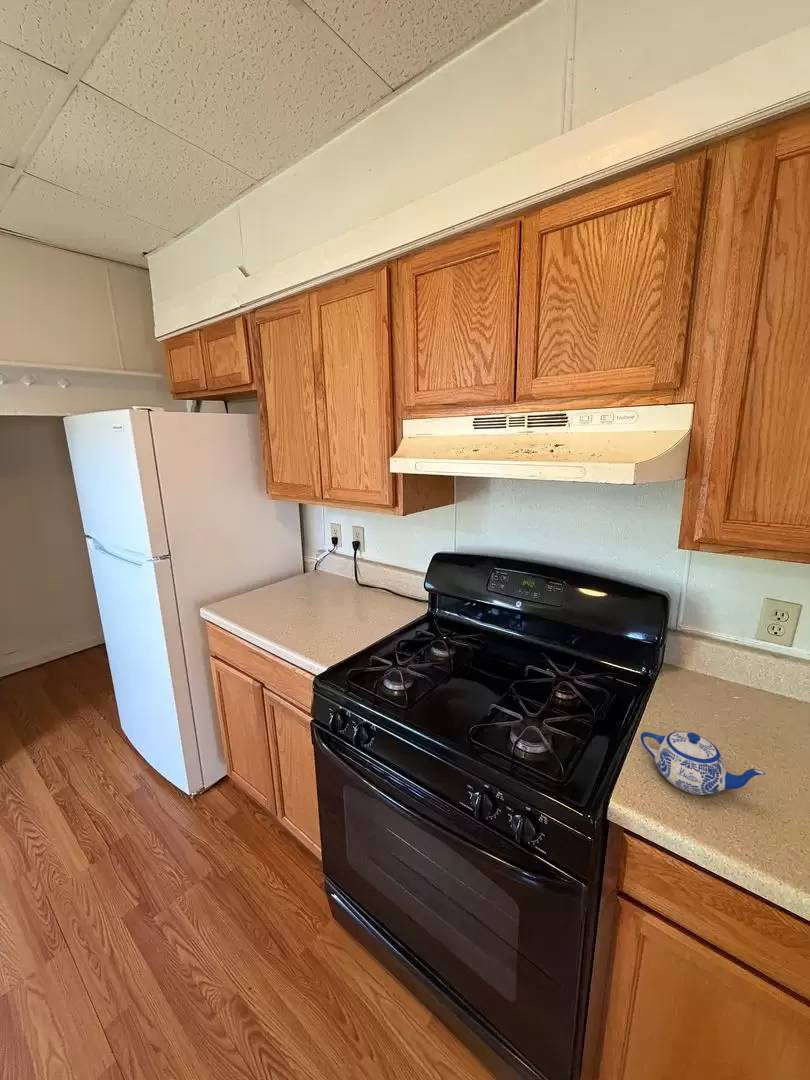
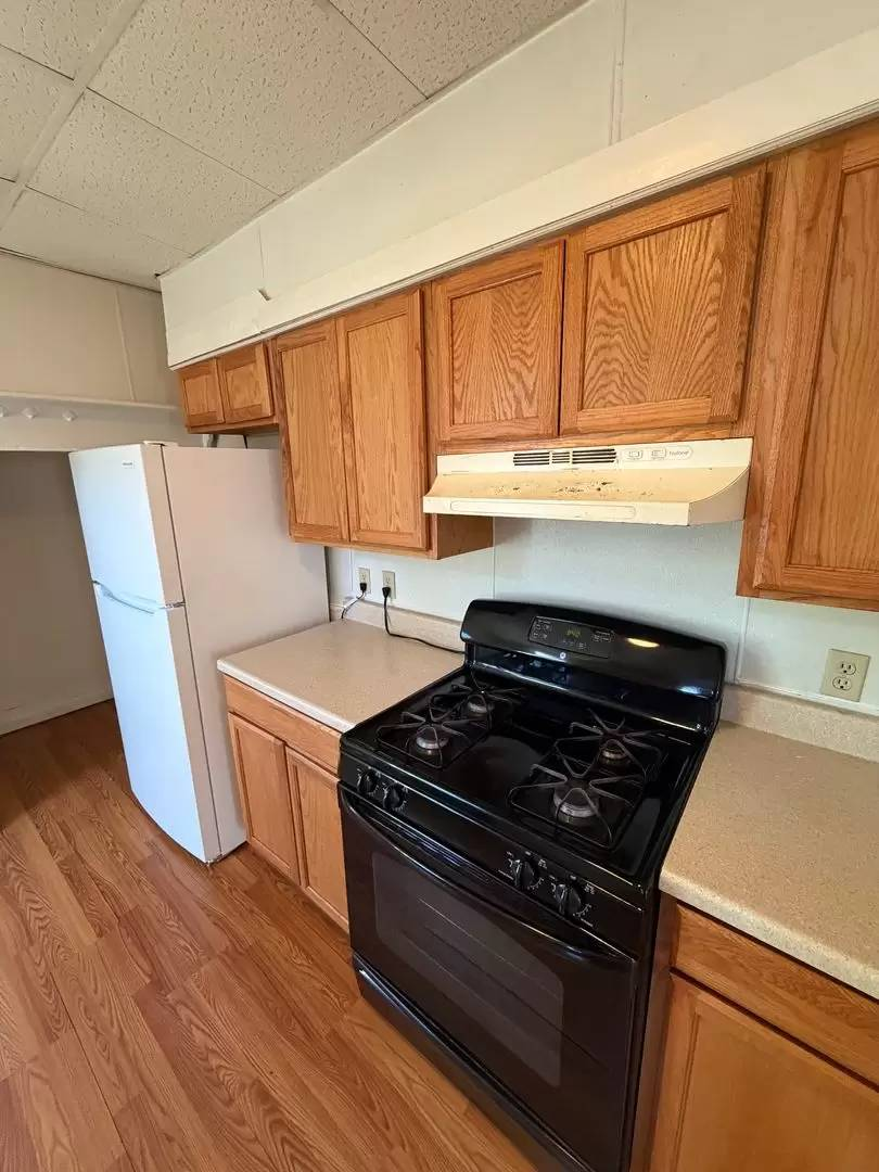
- teapot [640,731,766,796]
